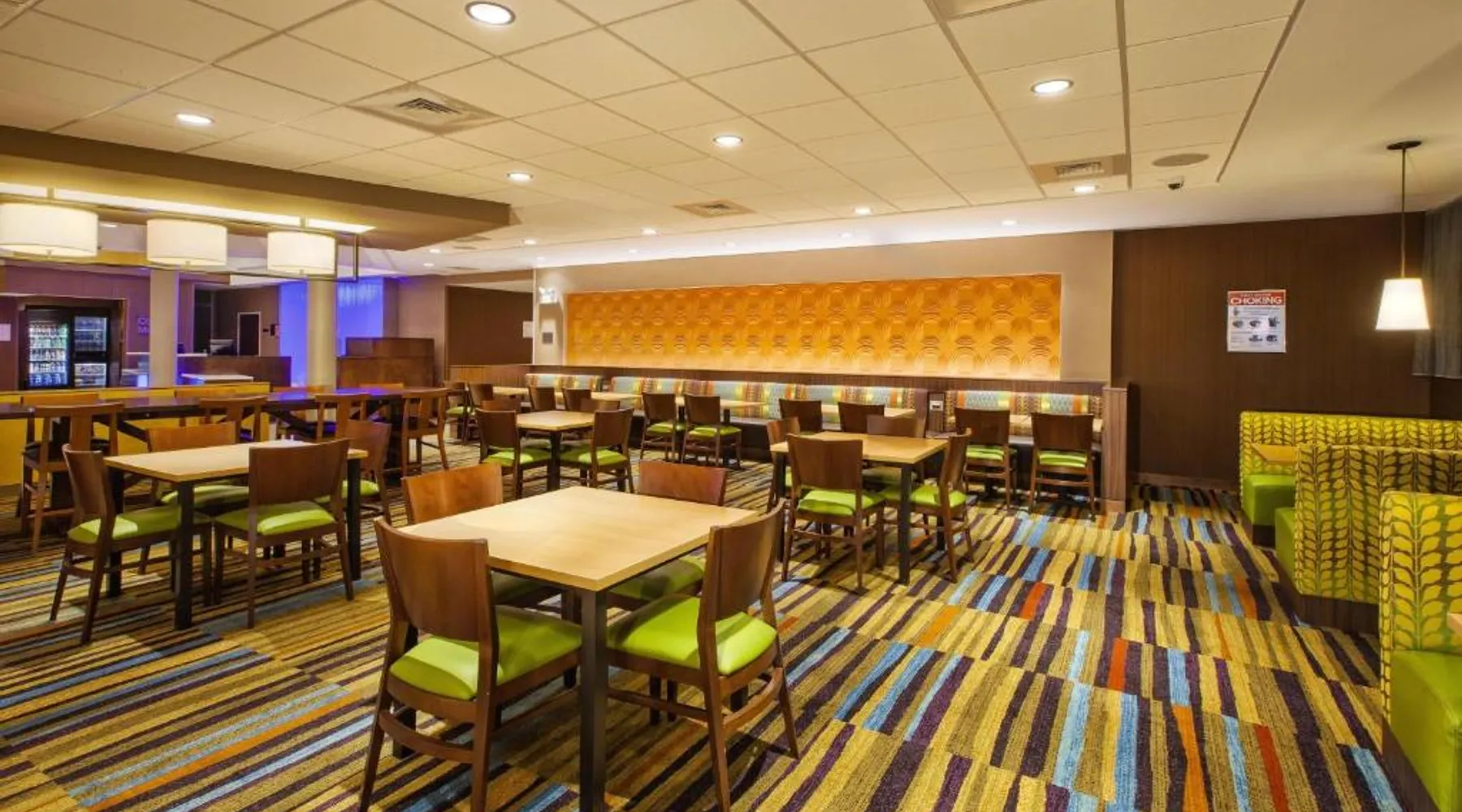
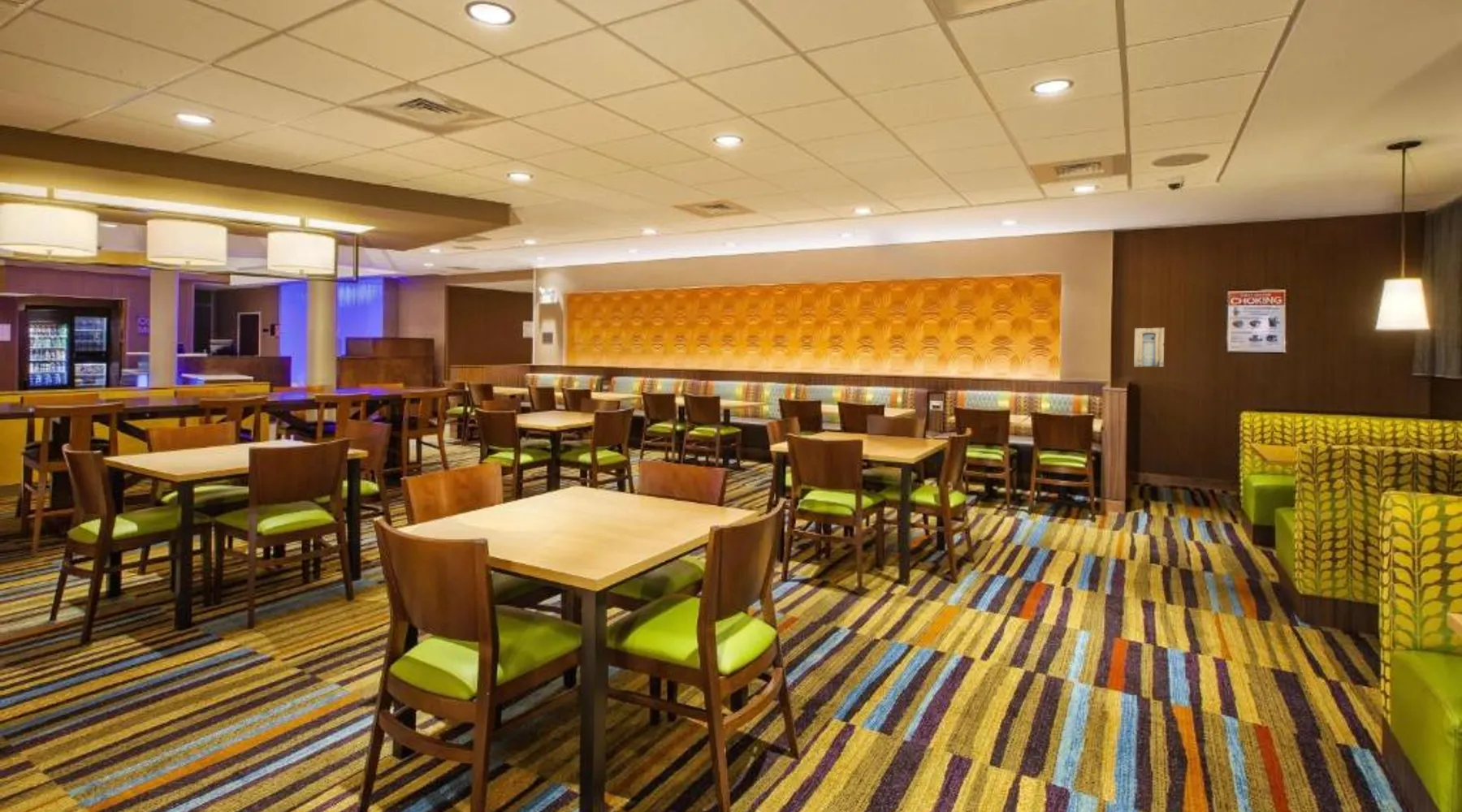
+ wall art [1133,327,1166,368]
